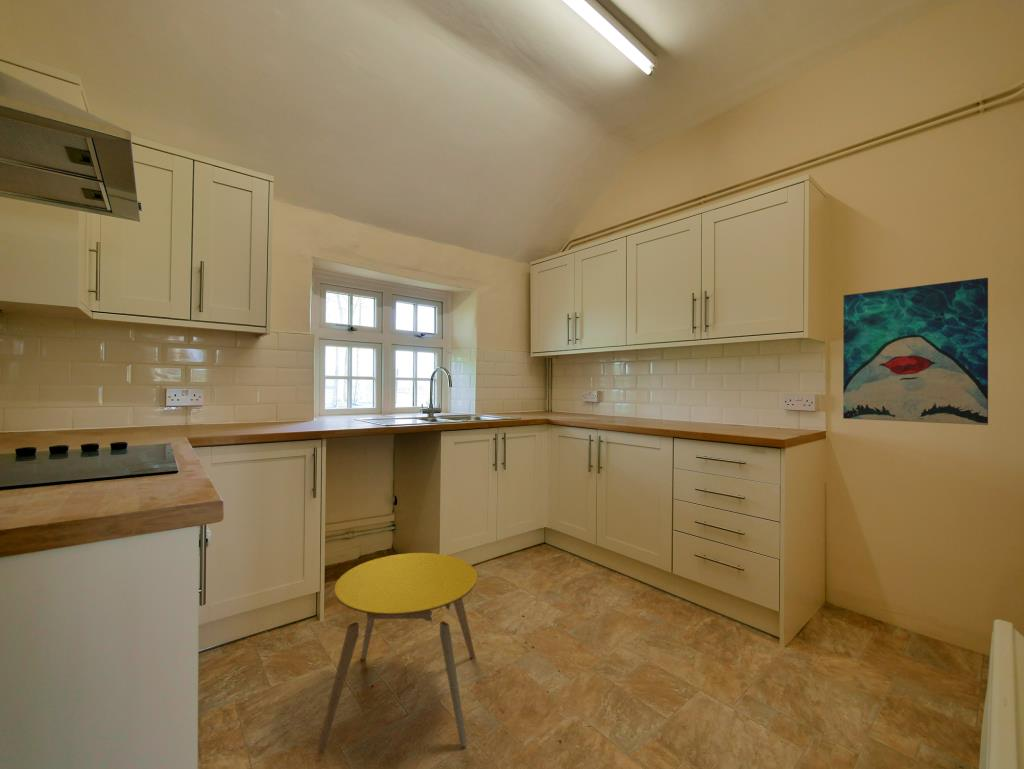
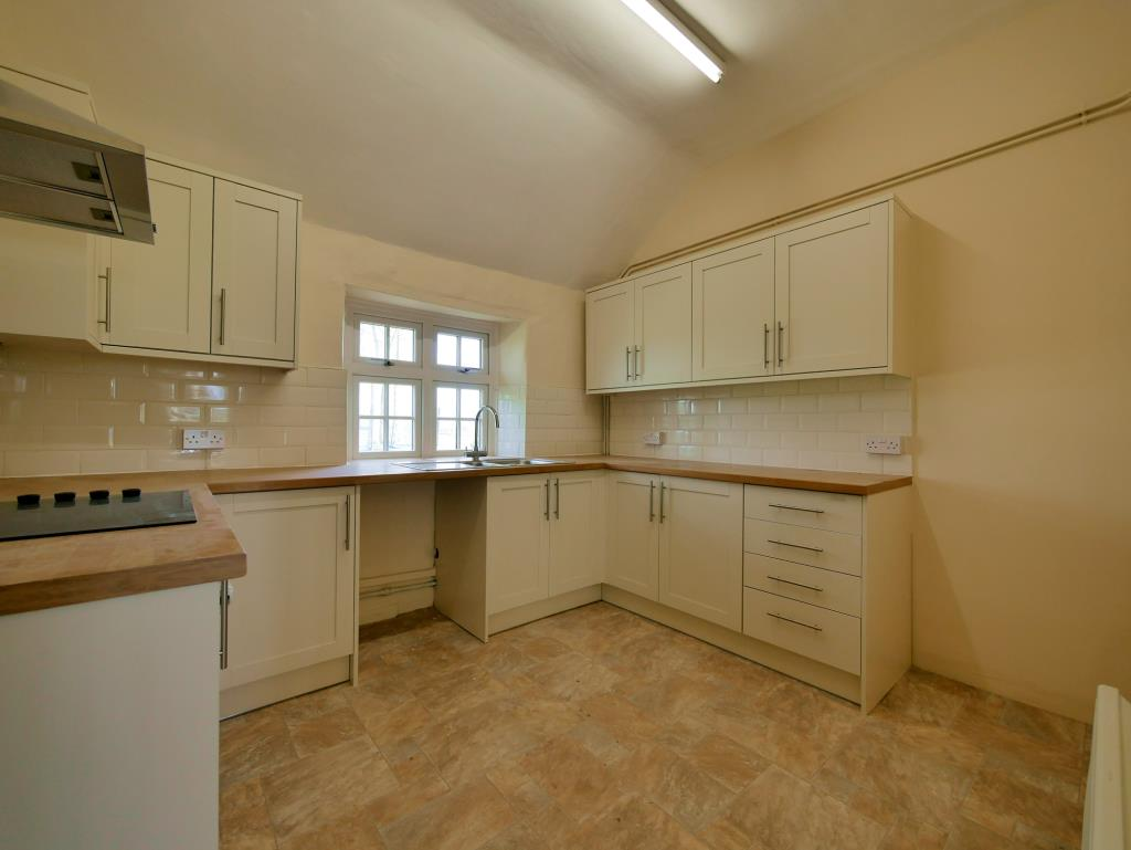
- wall art [842,277,989,426]
- stool [317,552,478,750]
